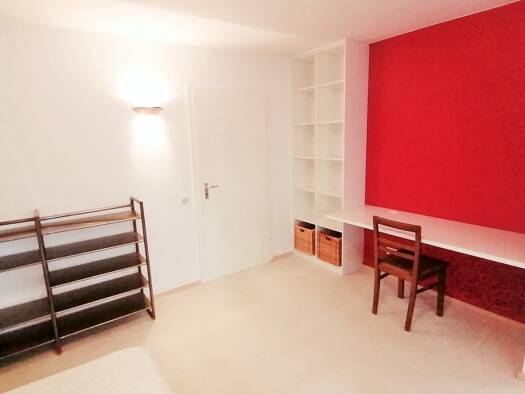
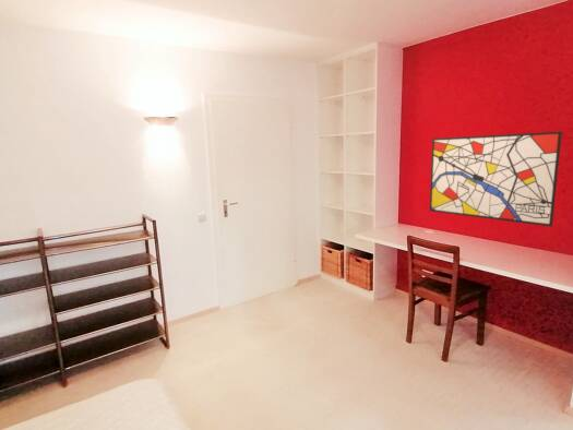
+ wall art [429,130,563,228]
